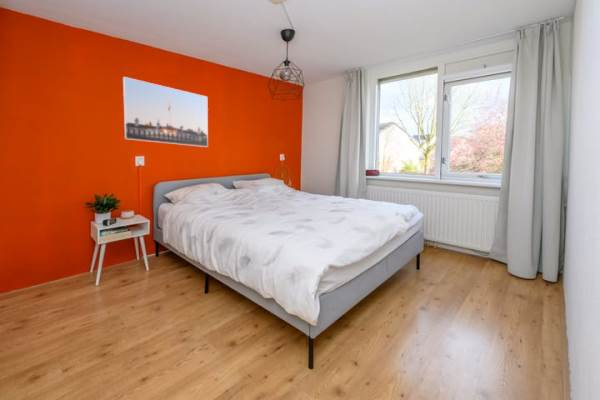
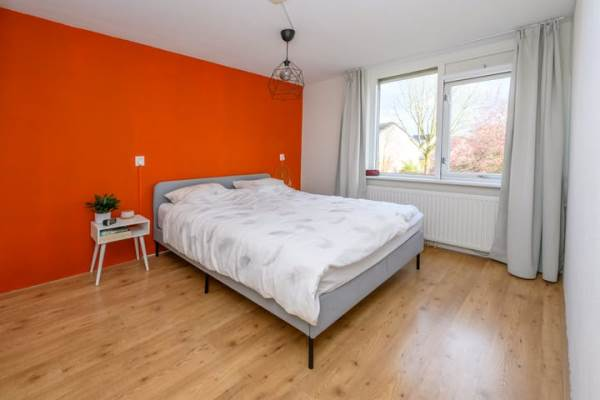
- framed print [122,76,209,148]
